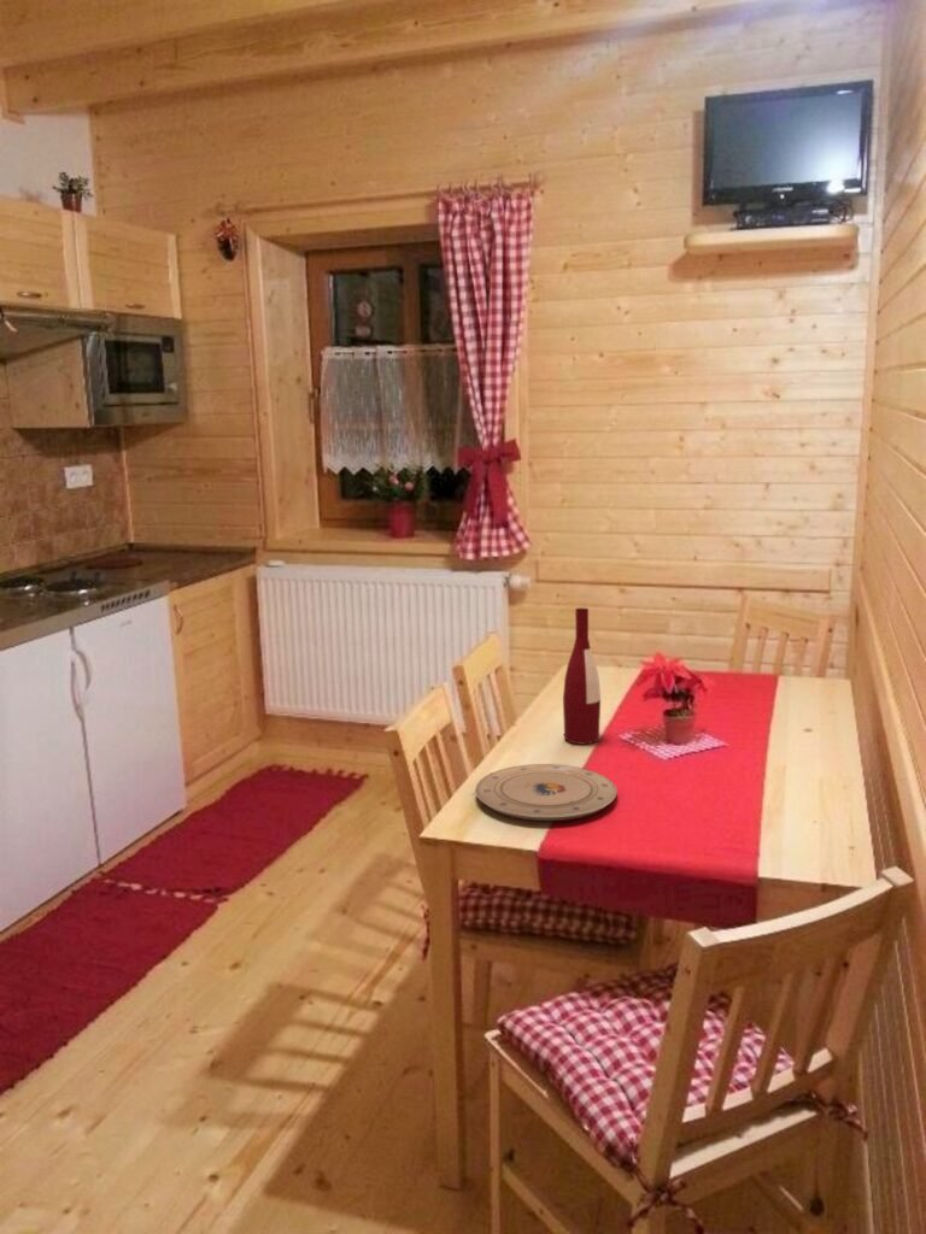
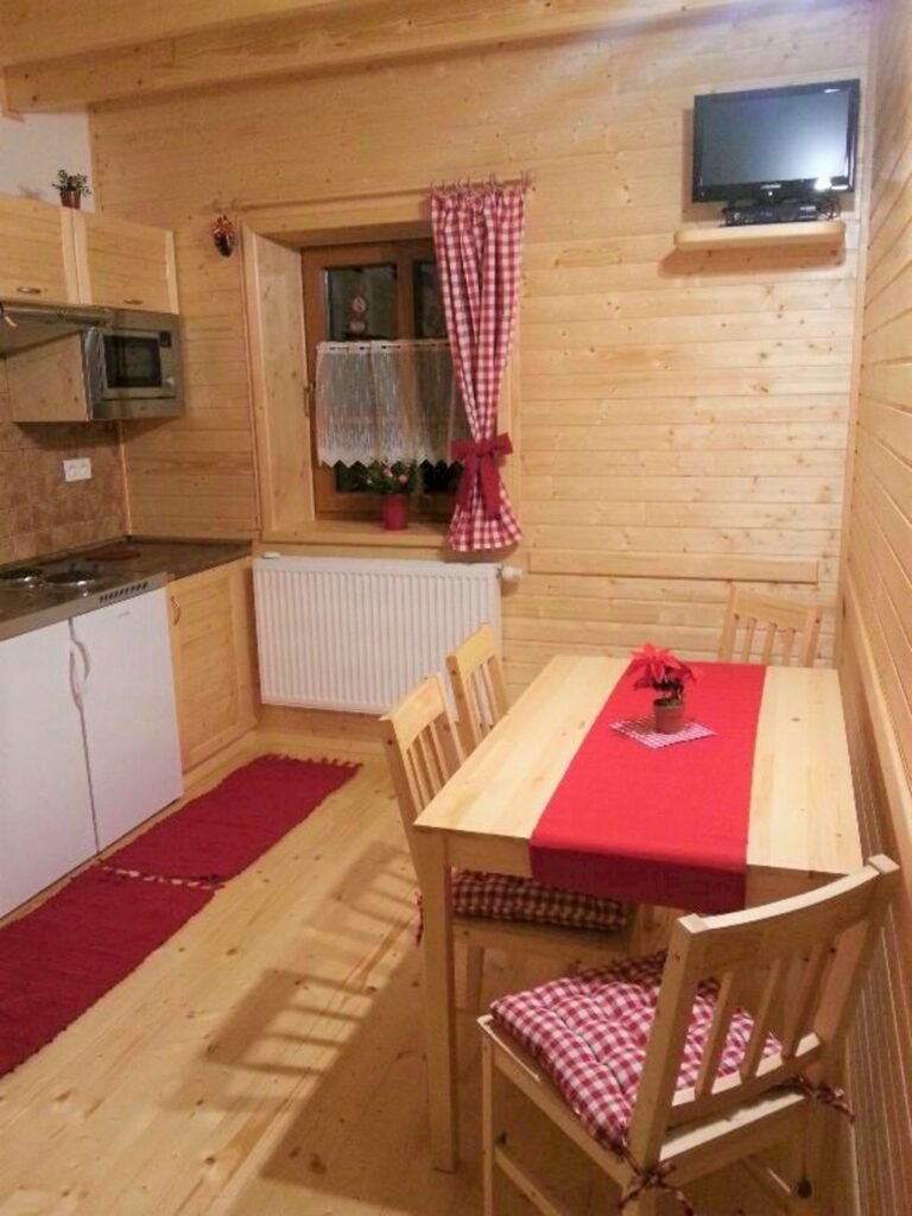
- alcohol [562,607,602,745]
- plate [474,763,617,822]
